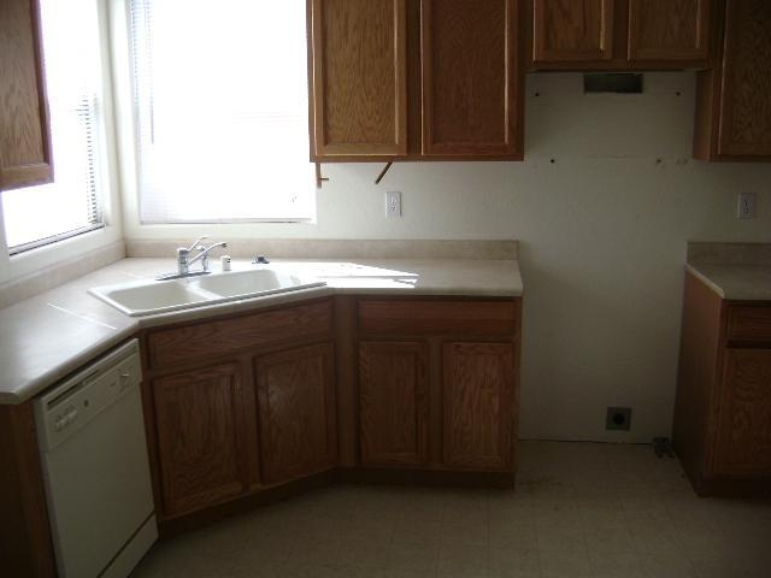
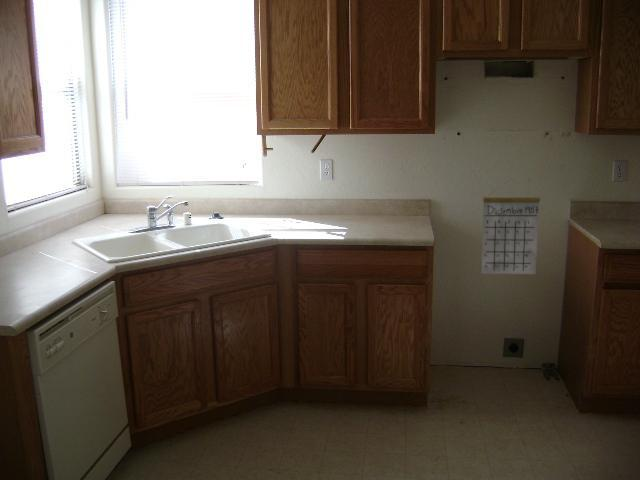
+ calendar [480,178,541,275]
